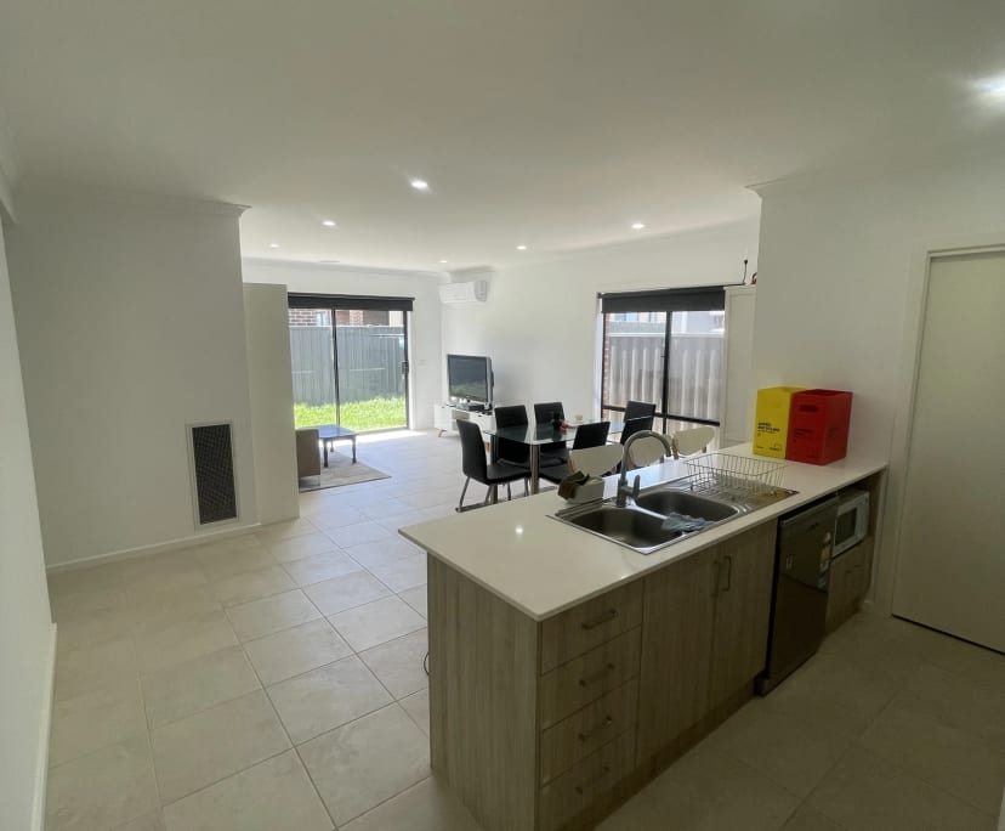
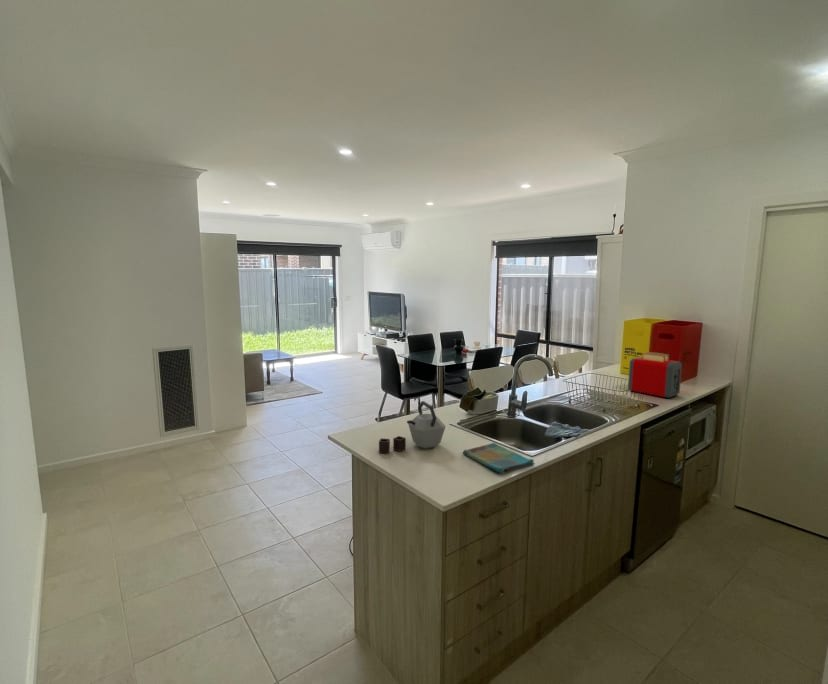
+ kettle [378,400,447,454]
+ dish towel [462,442,536,475]
+ toaster [627,351,683,399]
